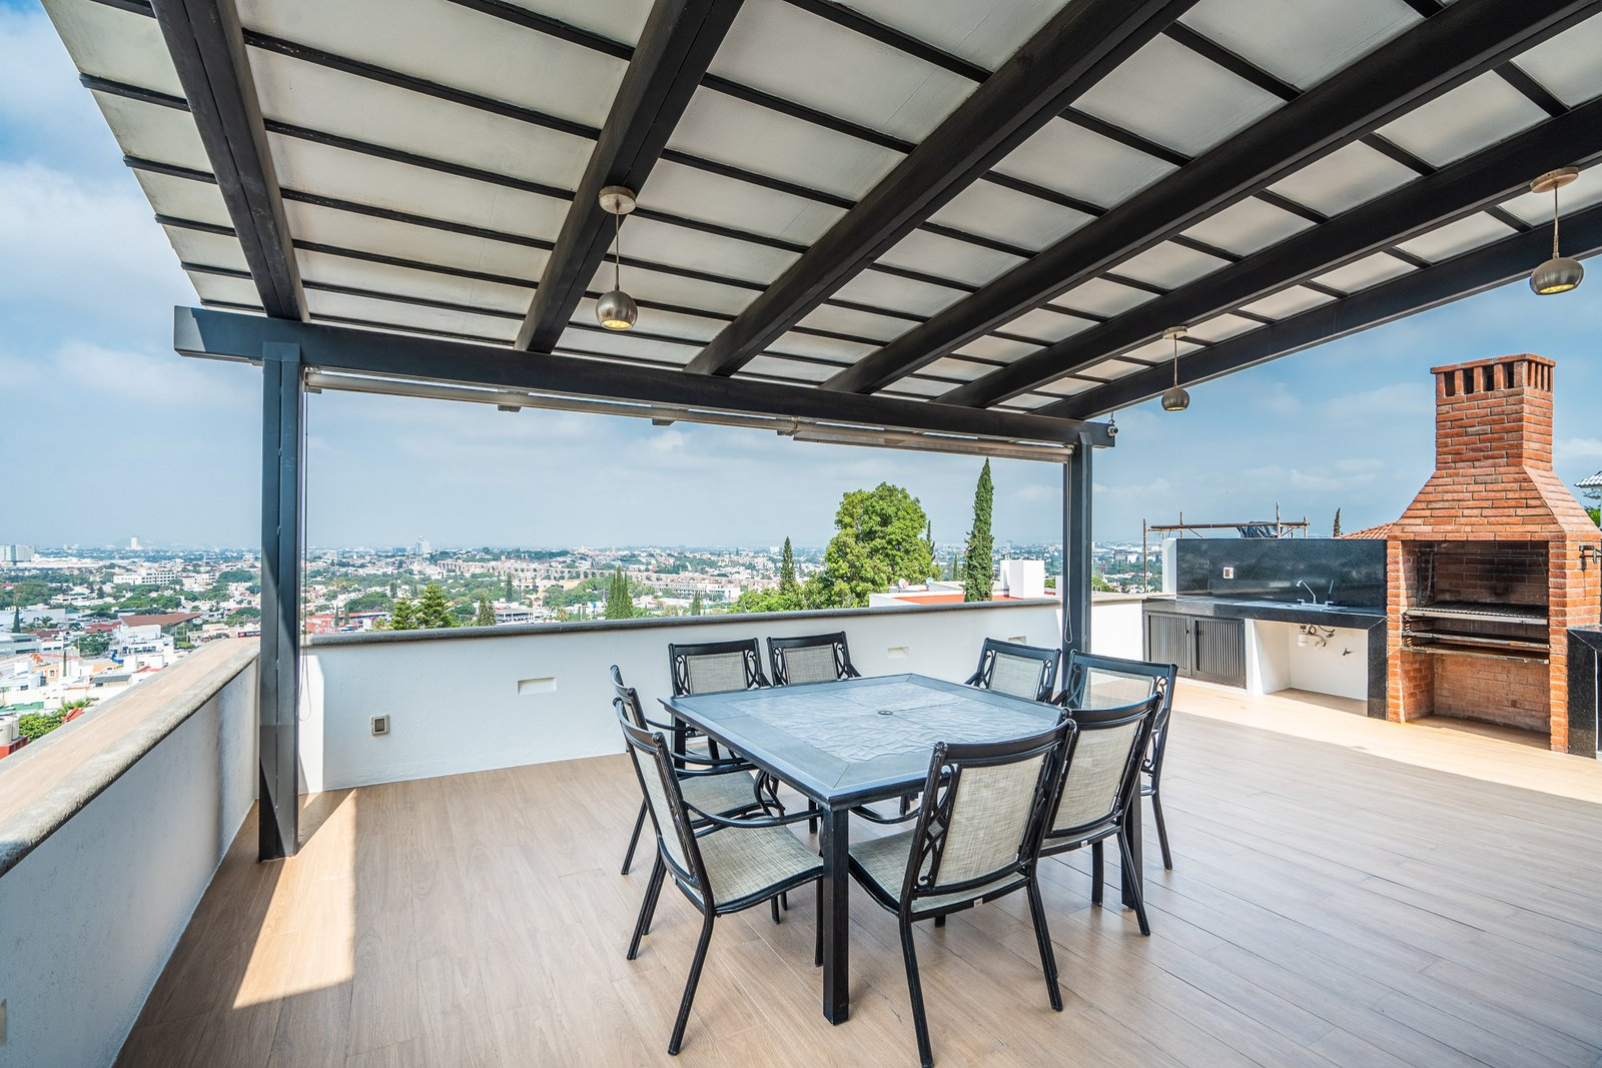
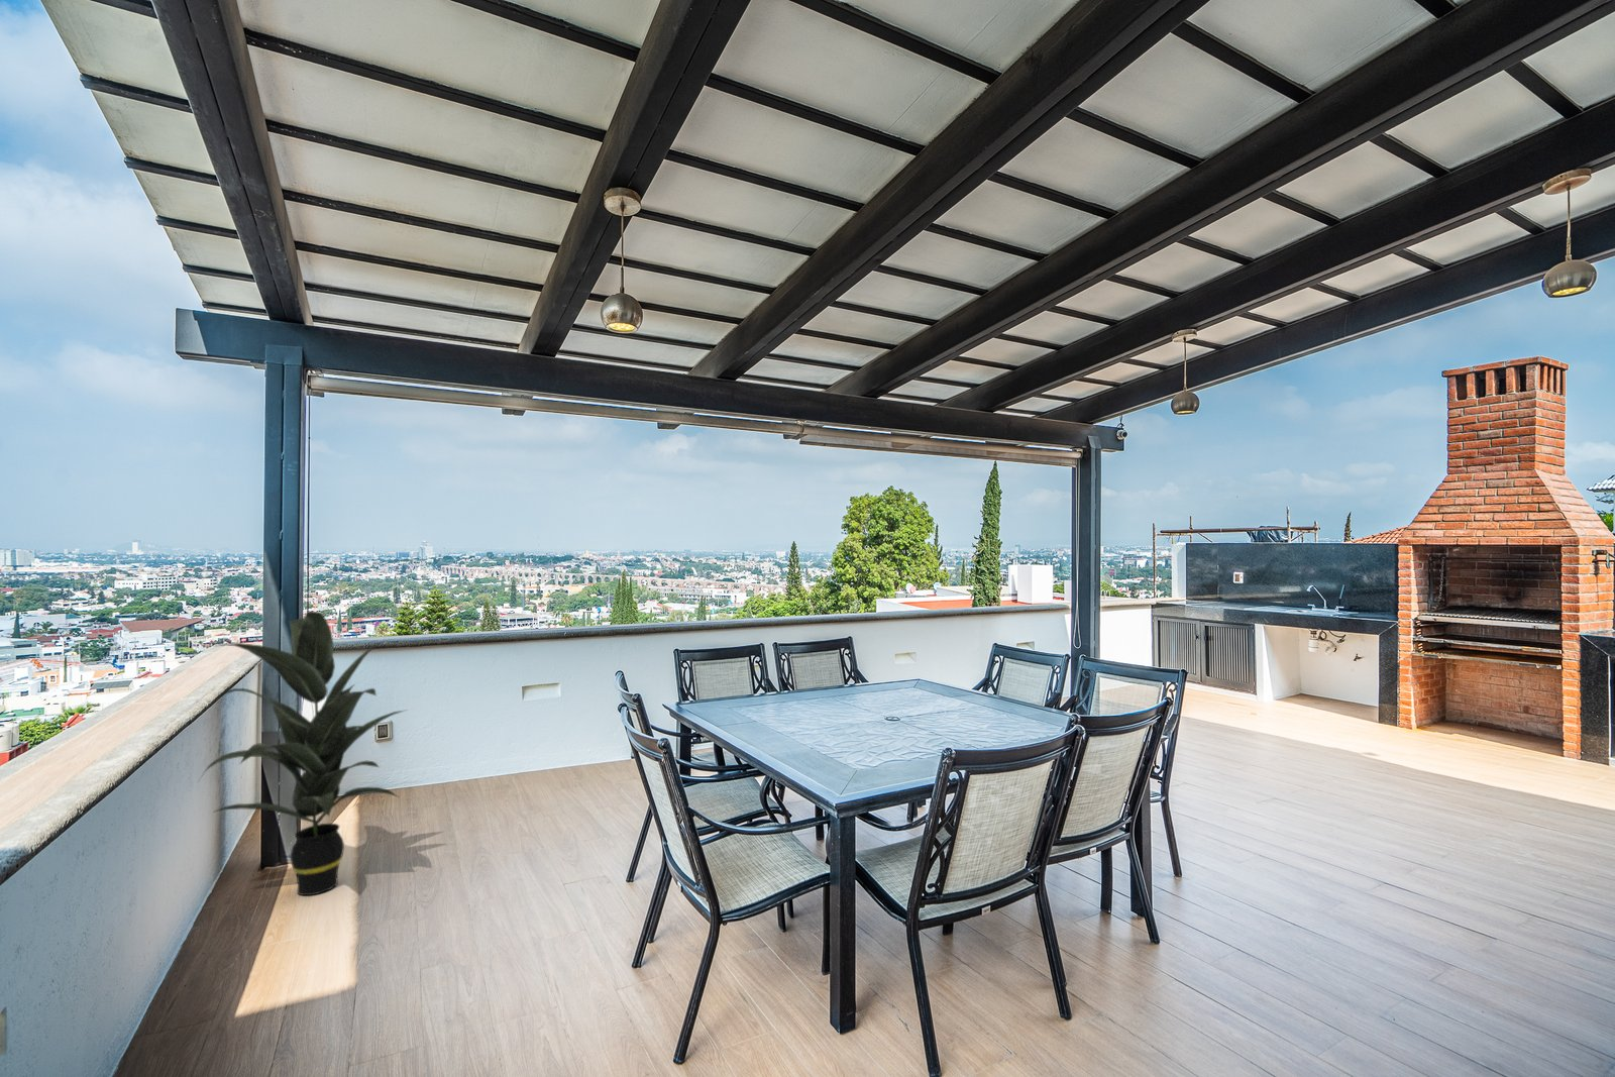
+ indoor plant [197,609,409,897]
